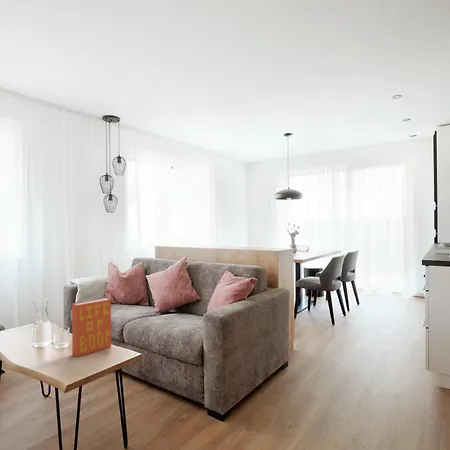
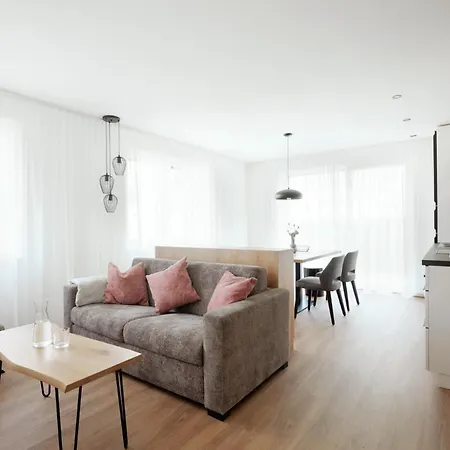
- book [71,297,112,358]
